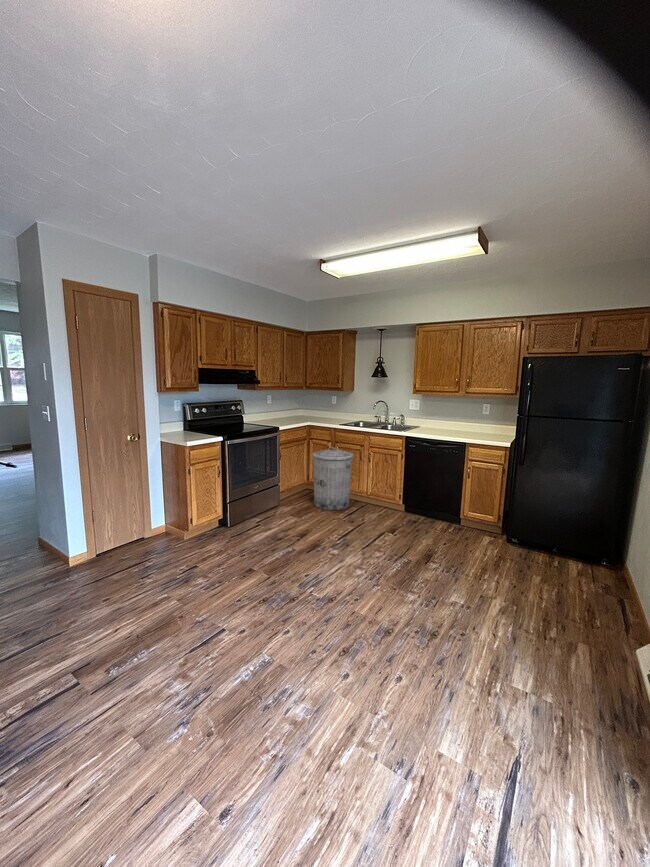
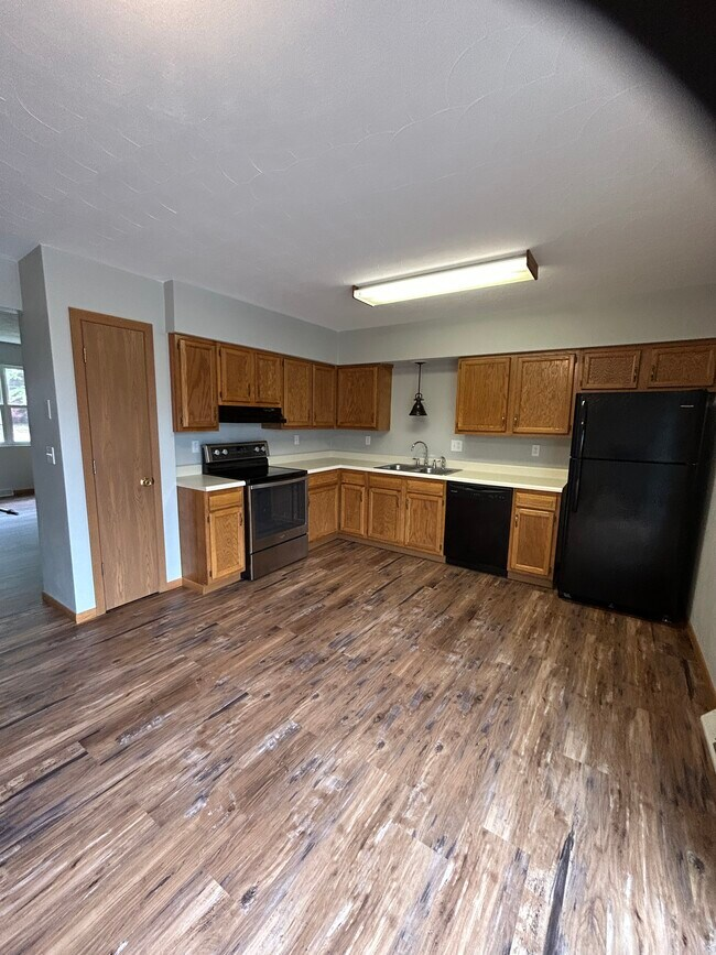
- trash can [311,446,354,511]
